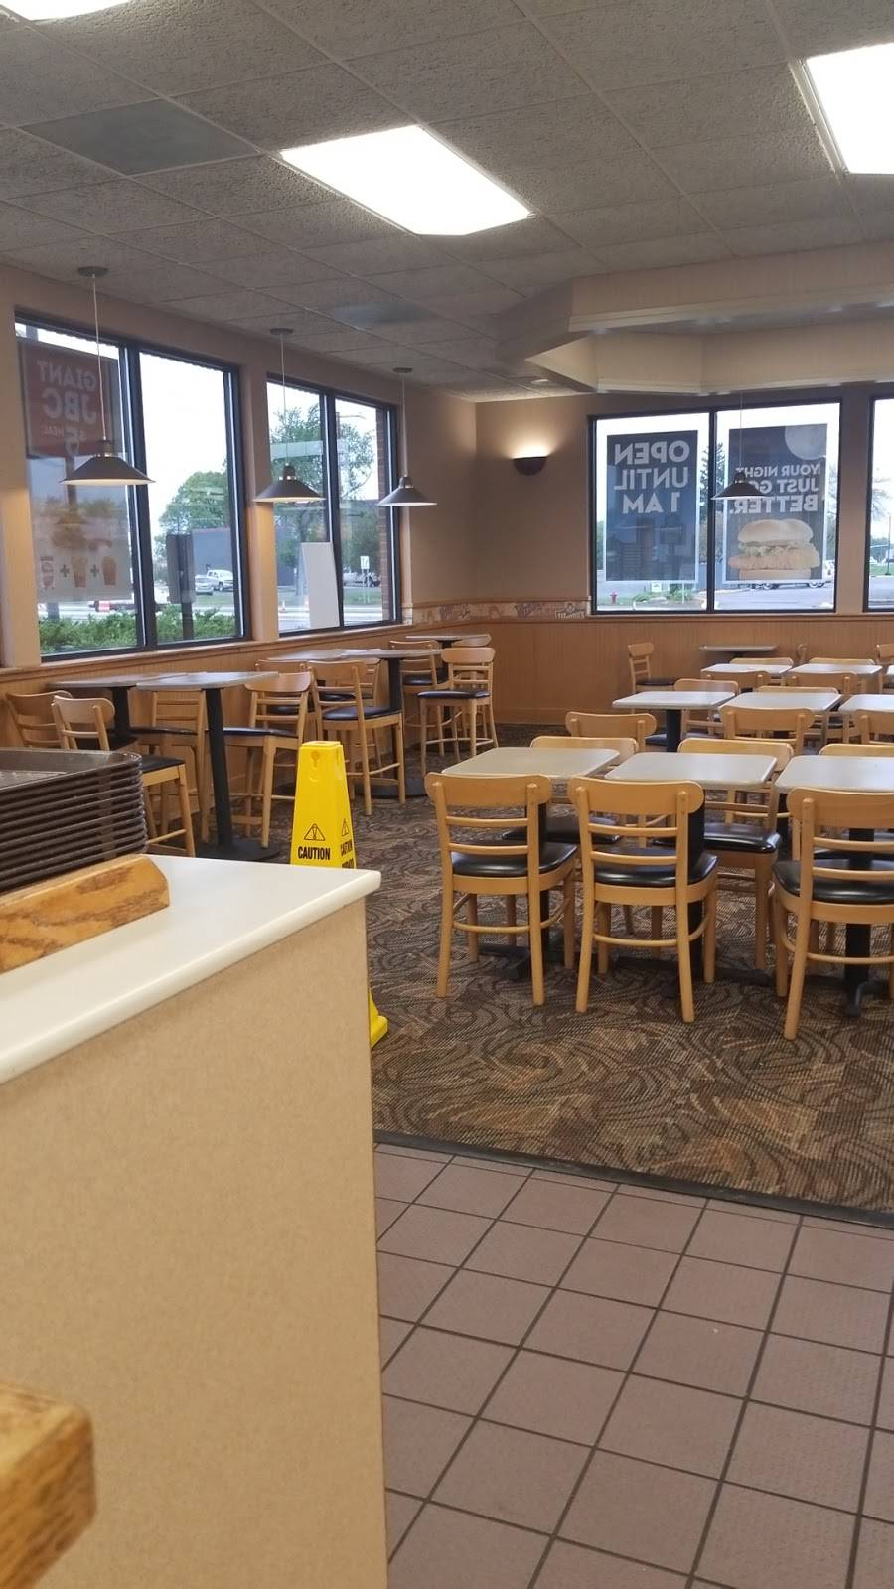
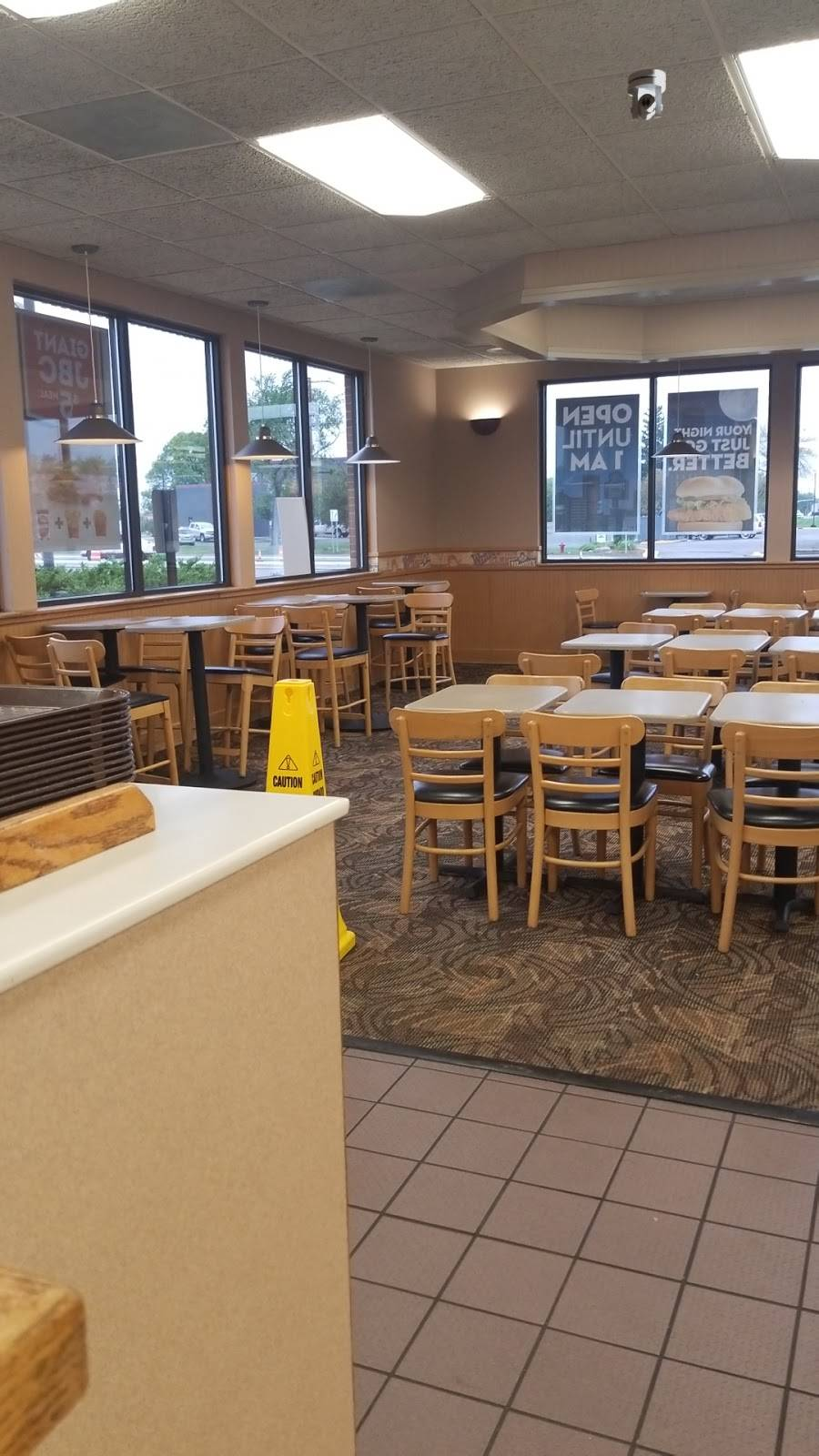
+ security camera [627,68,667,121]
